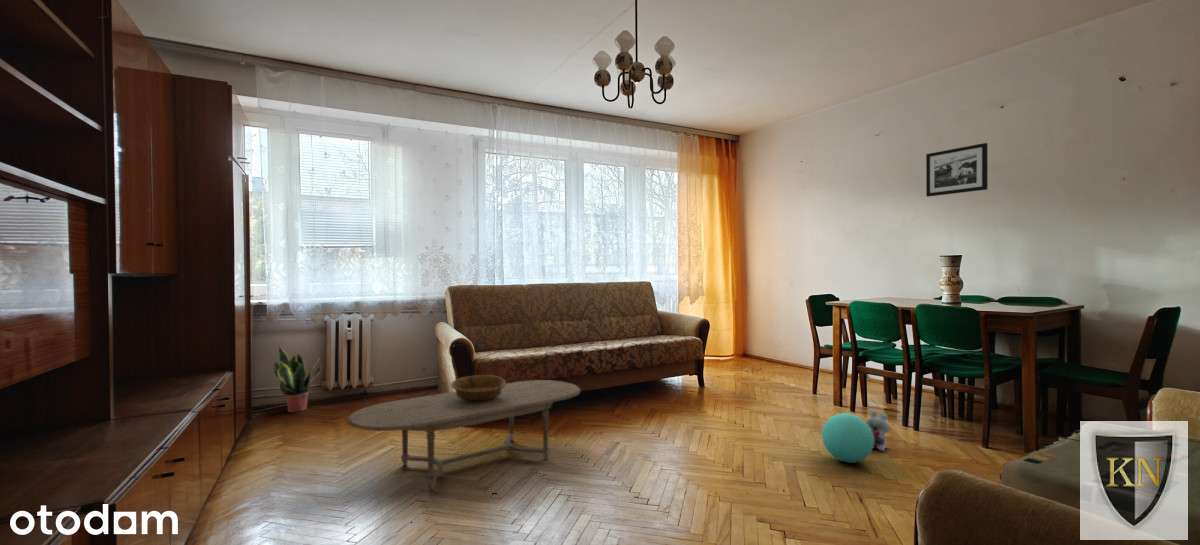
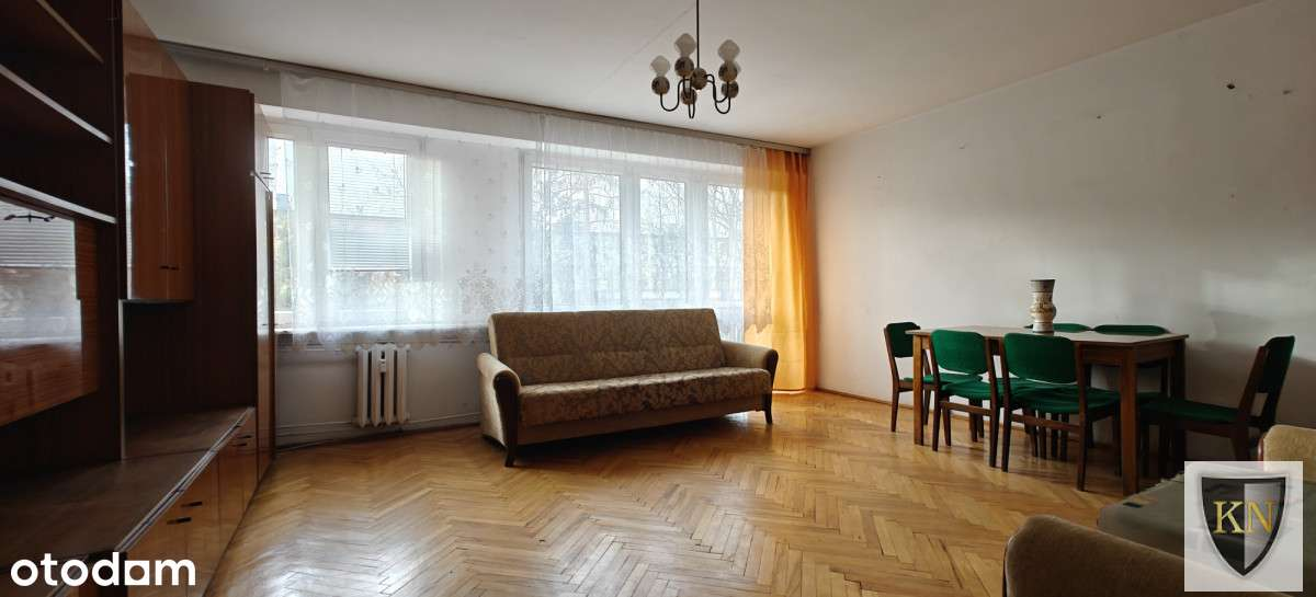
- potted plant [273,346,322,413]
- picture frame [925,142,989,198]
- plush toy [865,410,891,452]
- decorative bowl [449,374,507,402]
- ball [821,412,874,464]
- coffee table [346,379,582,492]
